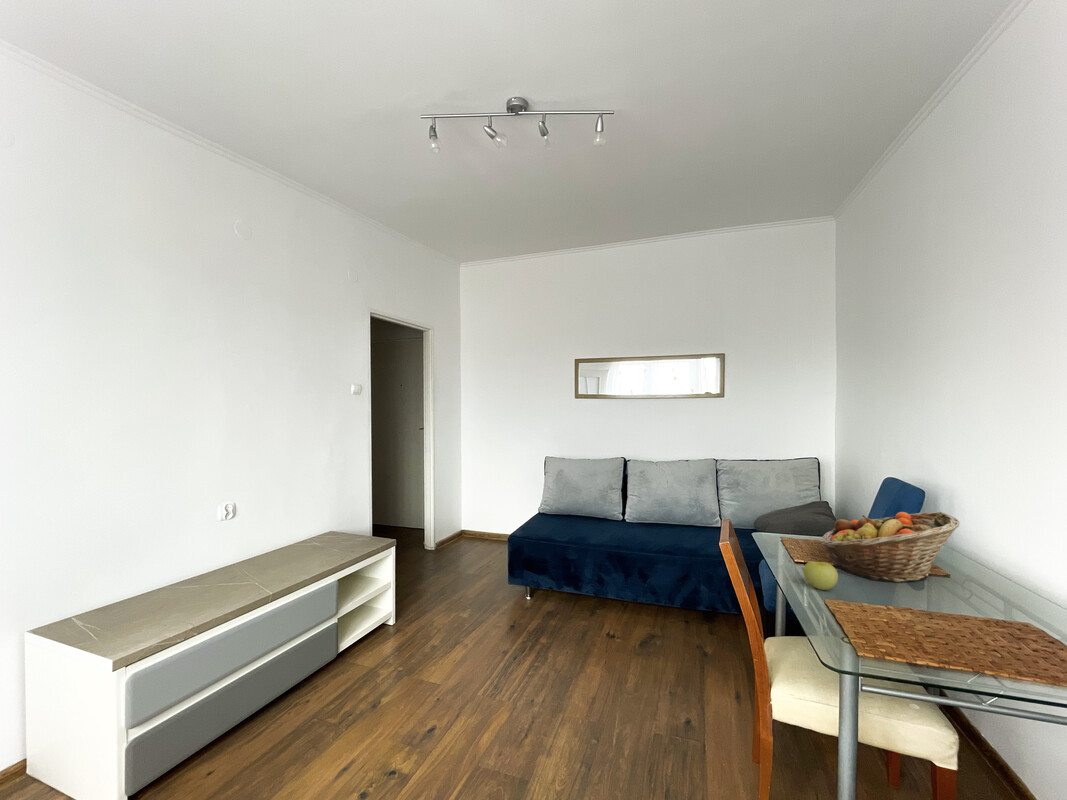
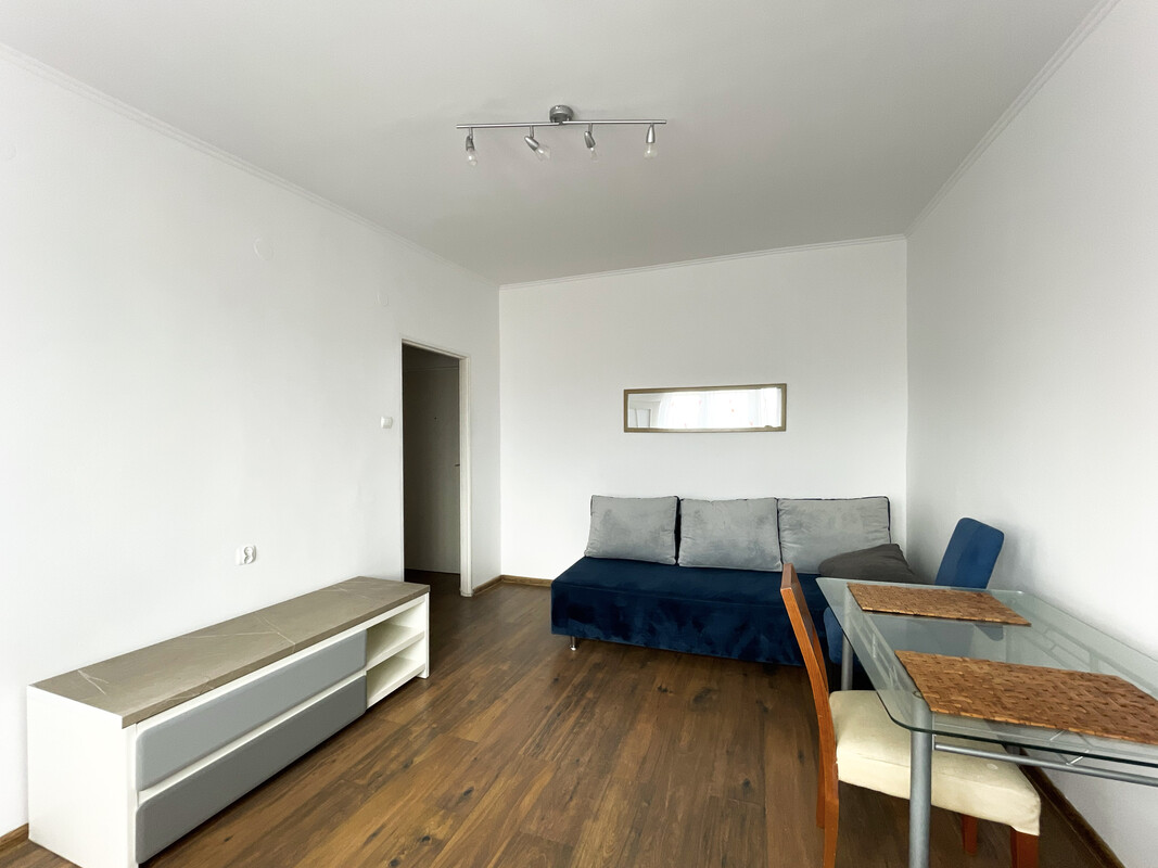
- apple [802,561,839,591]
- fruit basket [818,511,960,583]
